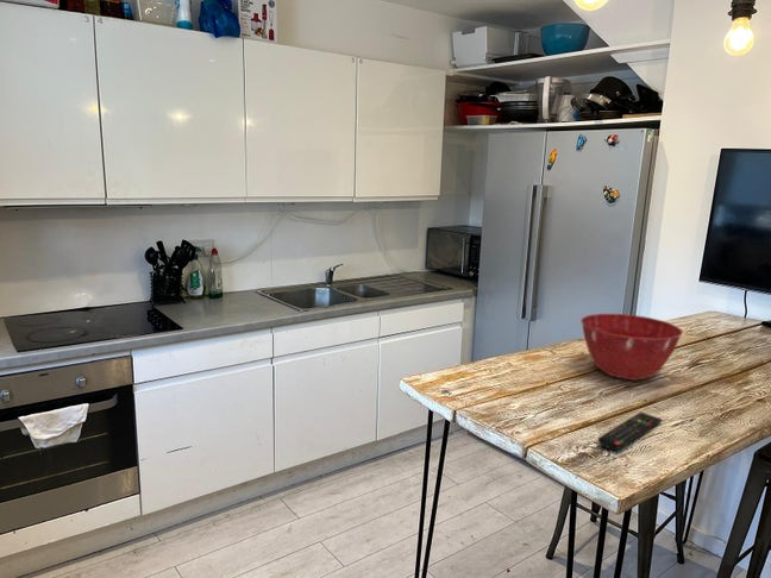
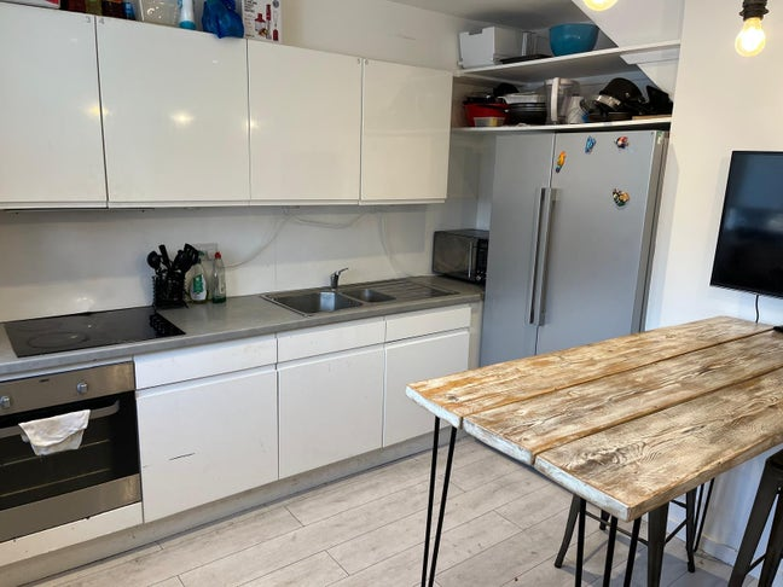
- remote control [596,411,663,451]
- mixing bowl [579,313,684,381]
